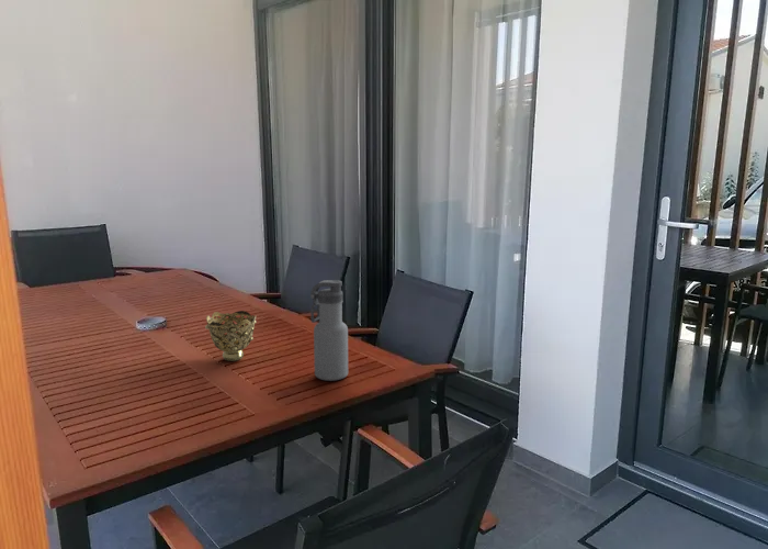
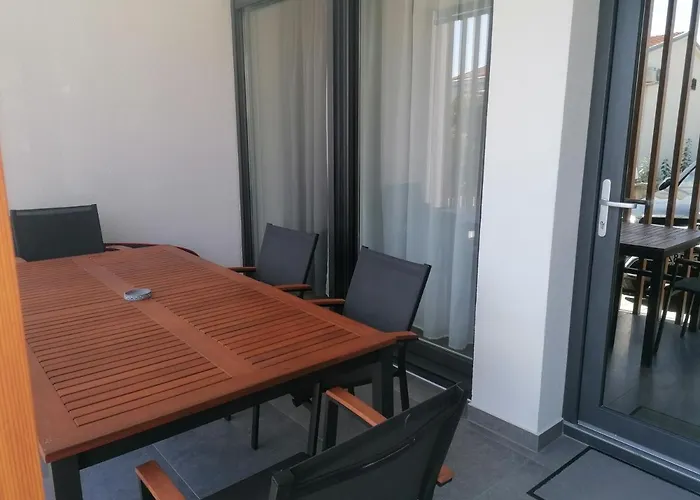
- water bottle [309,279,349,382]
- decorative bowl [204,310,257,362]
